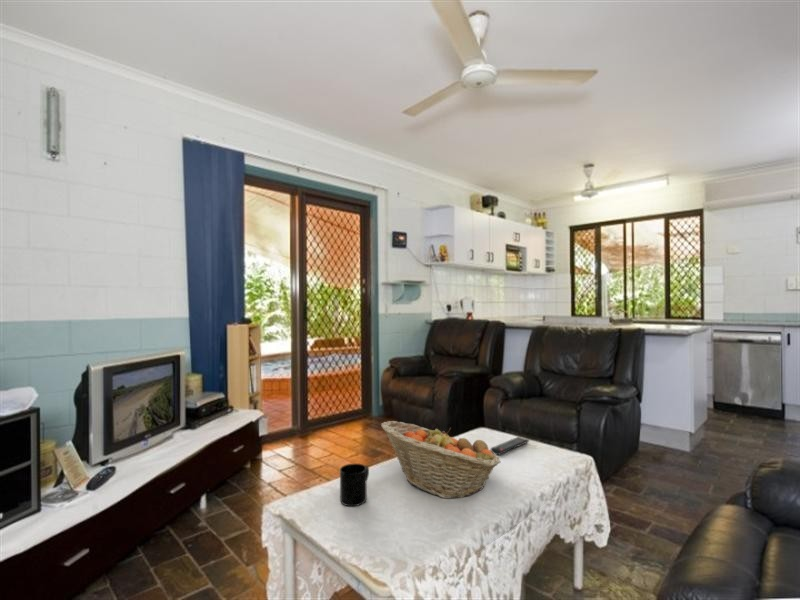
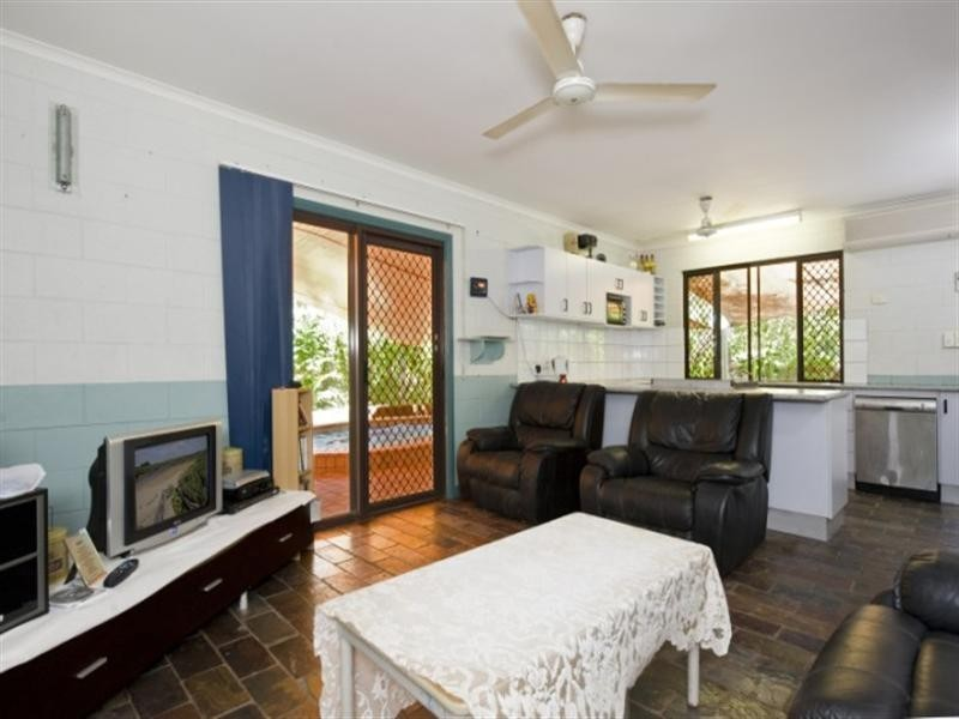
- fruit basket [381,420,501,499]
- mug [339,463,370,507]
- remote control [490,436,530,456]
